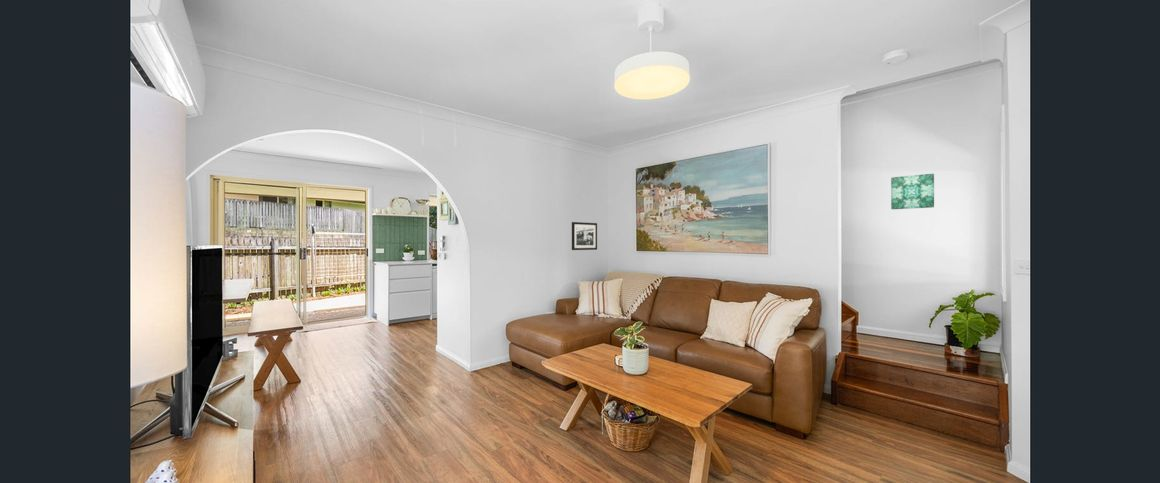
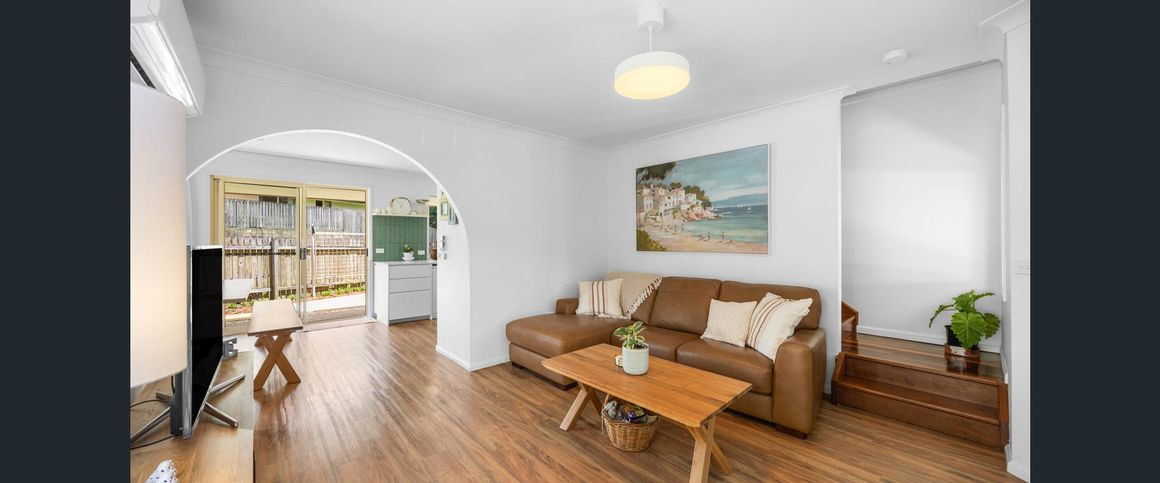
- picture frame [571,221,598,251]
- wall art [890,173,935,210]
